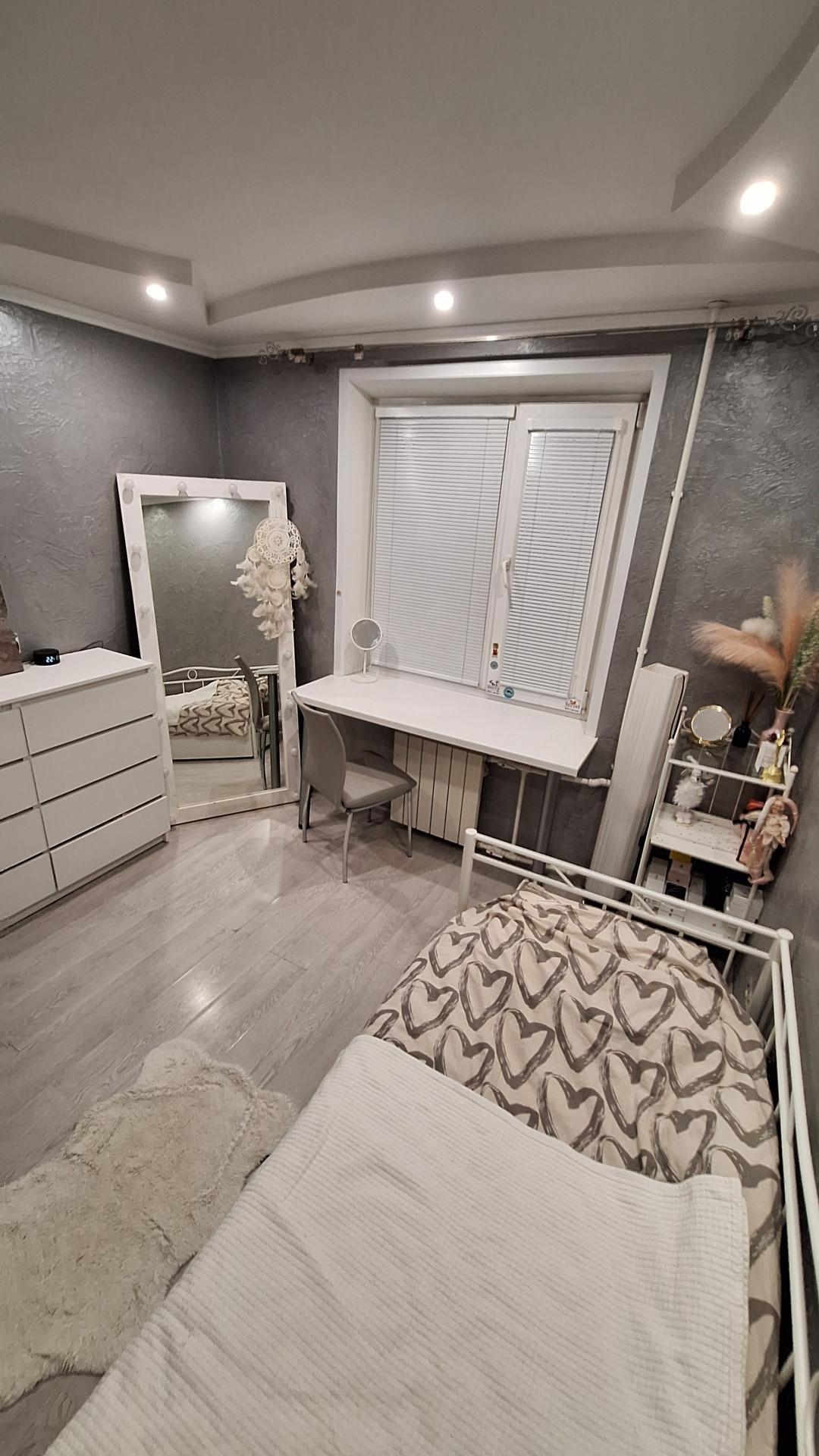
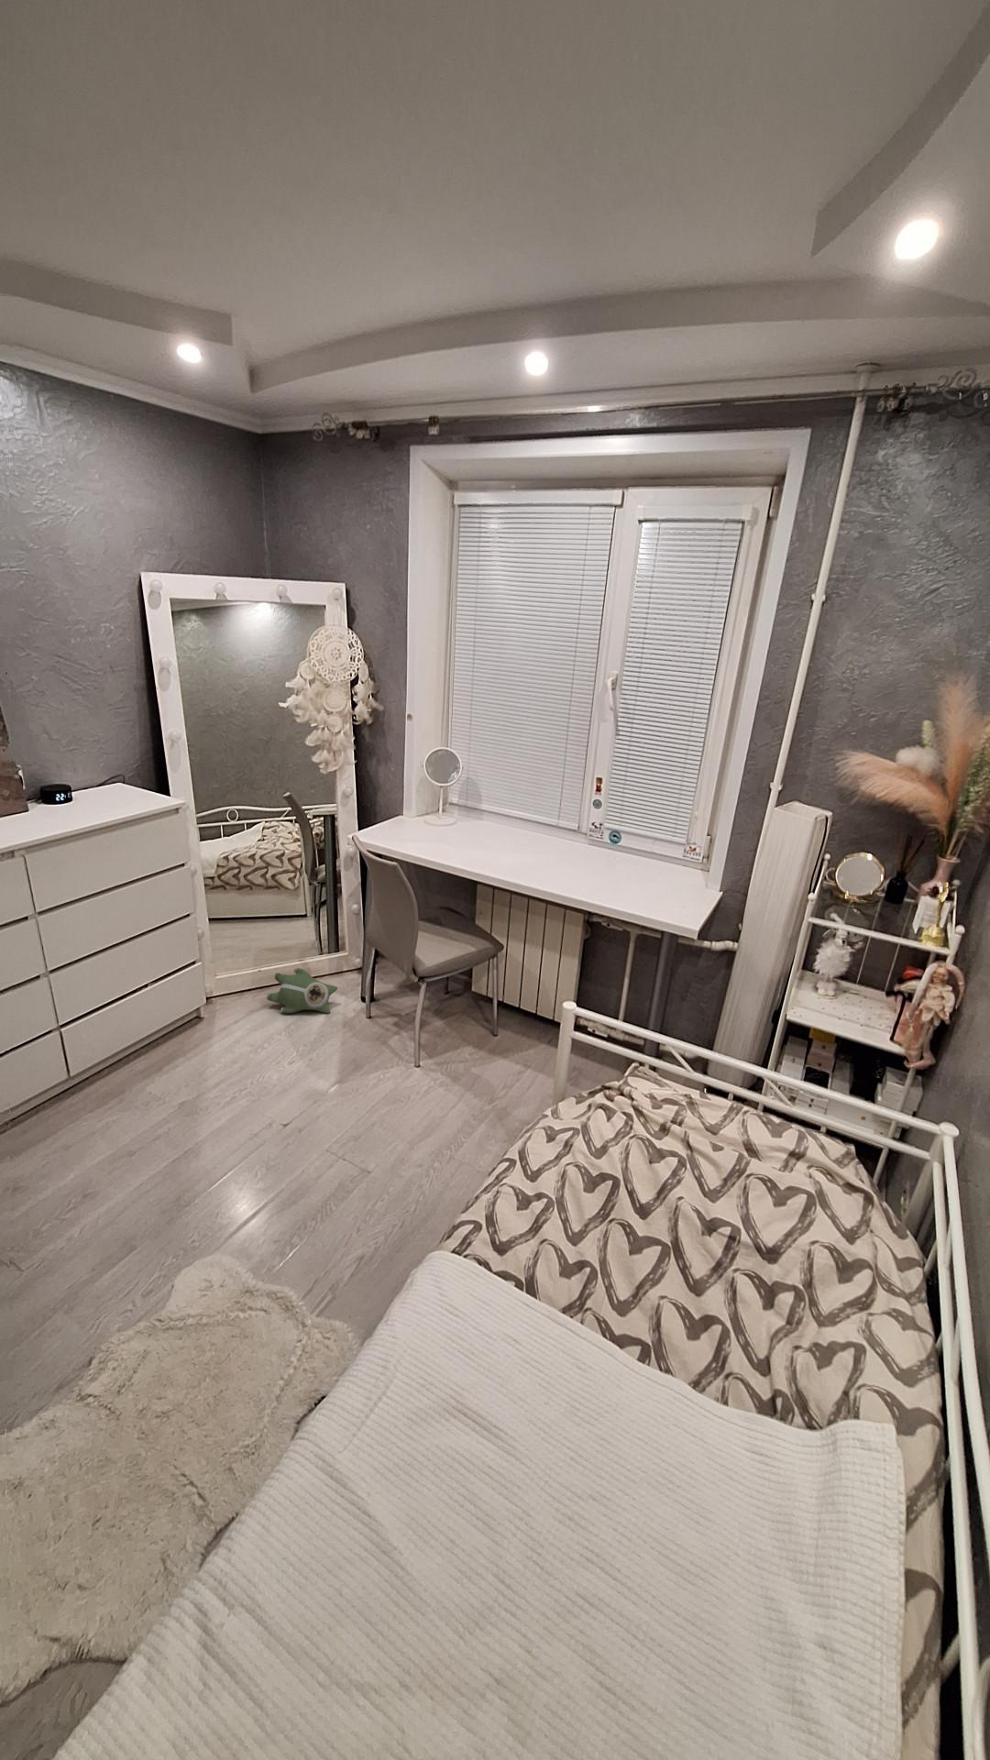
+ plush toy [266,967,338,1014]
